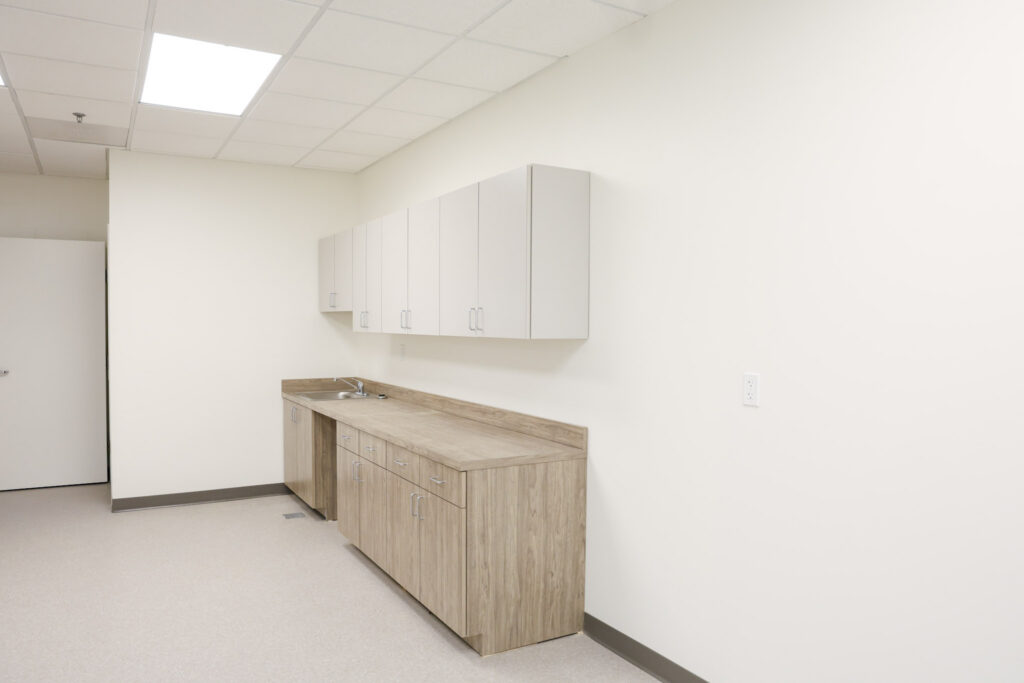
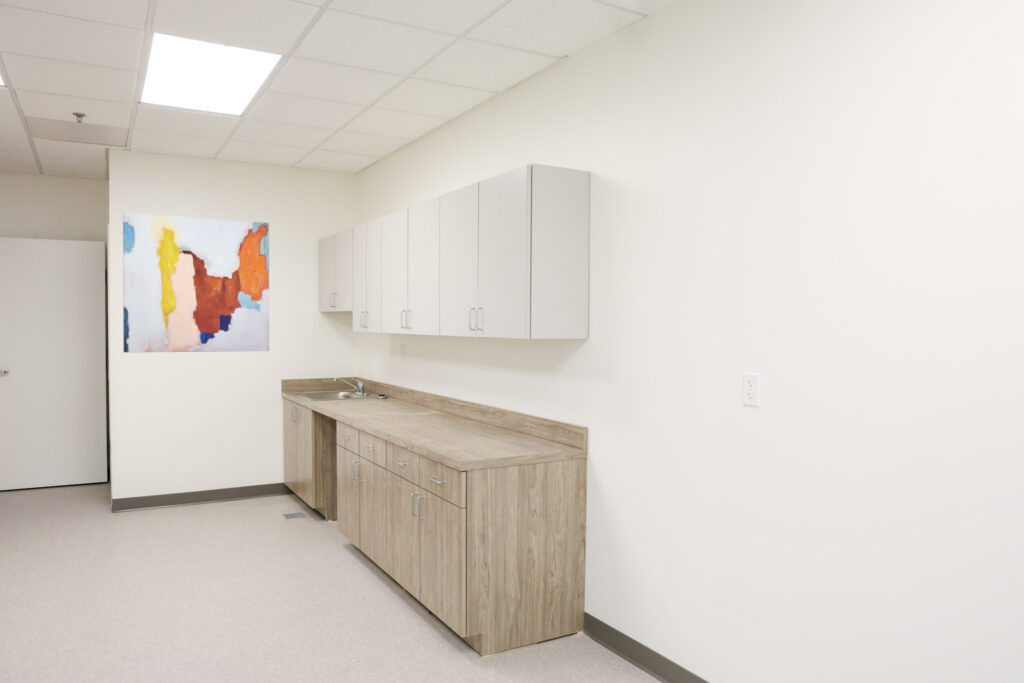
+ wall art [122,211,270,353]
